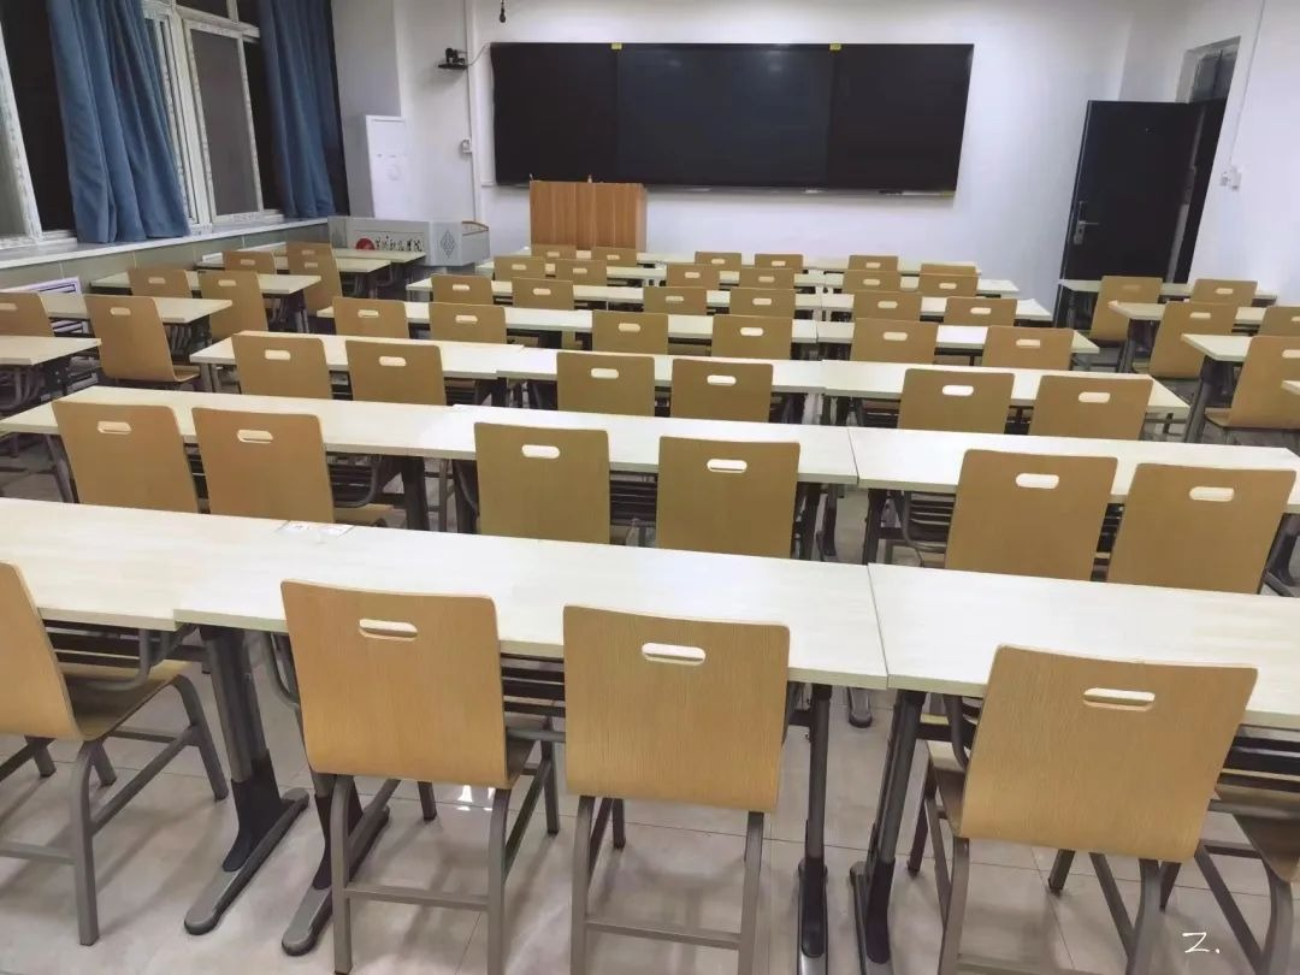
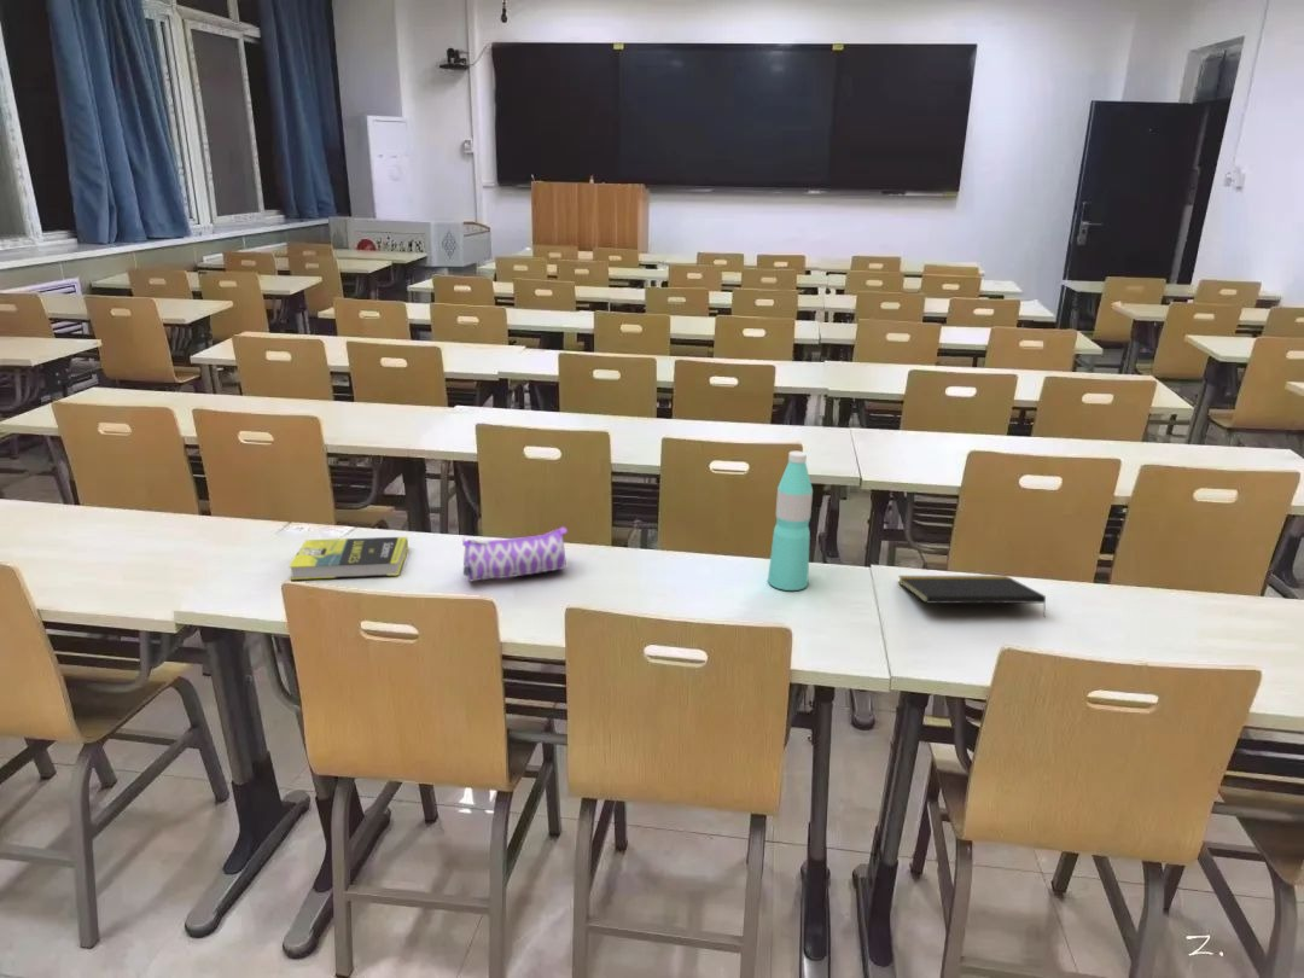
+ water bottle [767,450,814,592]
+ book [287,536,409,581]
+ pencil case [461,526,569,583]
+ notepad [897,575,1047,617]
